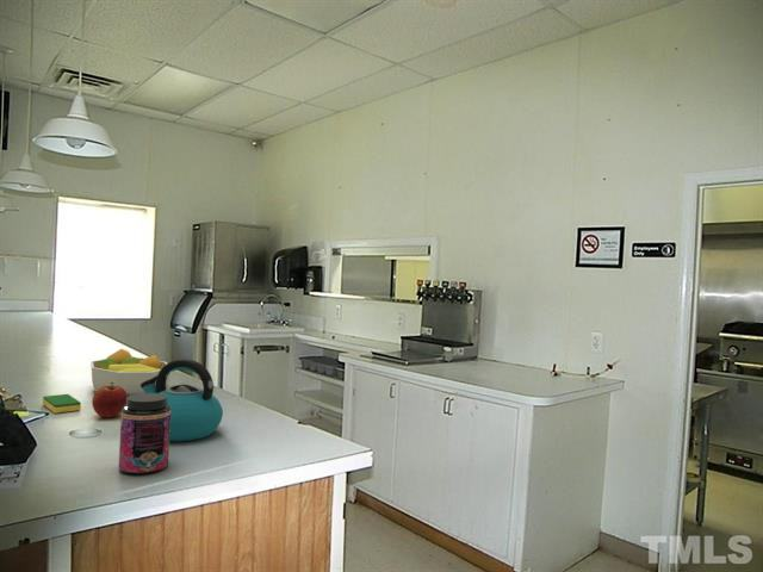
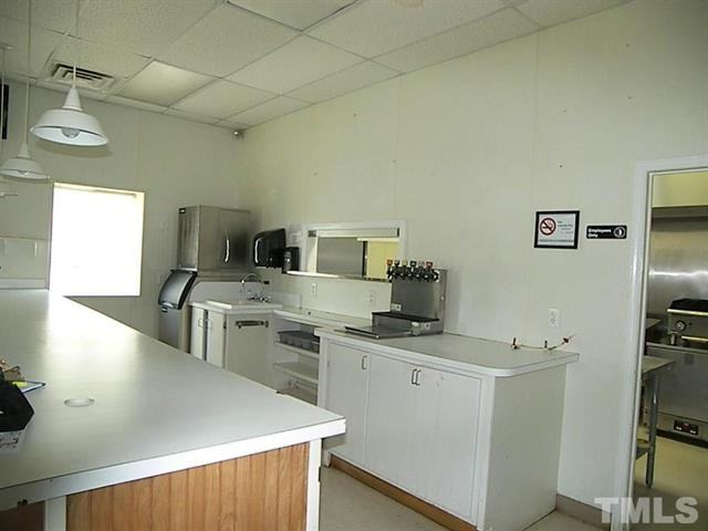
- kettle [141,358,224,442]
- fruit bowl [89,348,172,397]
- apple [91,383,128,418]
- jar [118,393,170,477]
- dish sponge [42,393,82,415]
